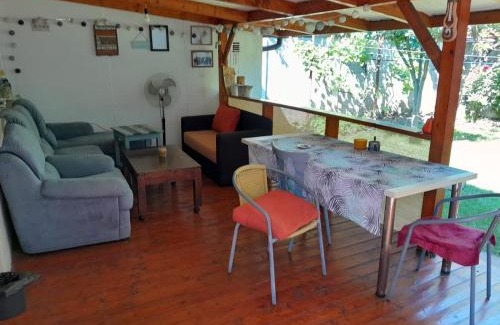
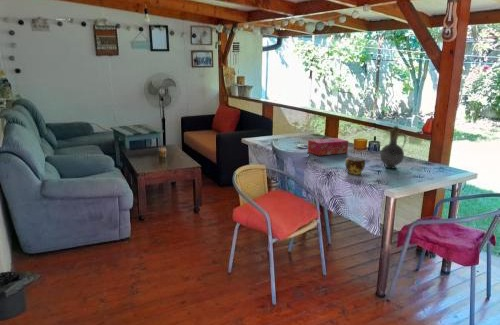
+ tissue box [307,137,349,157]
+ pitcher [379,125,407,169]
+ cup [344,156,366,175]
